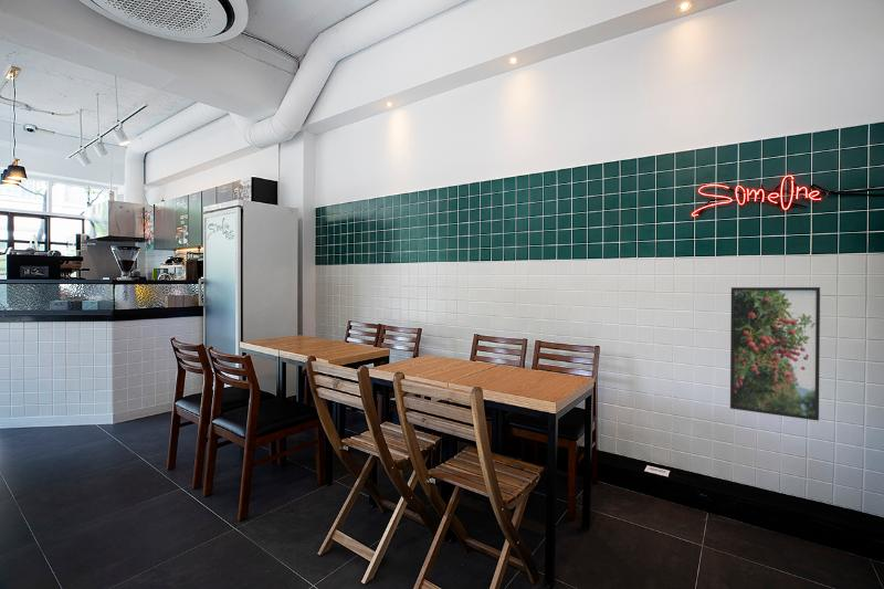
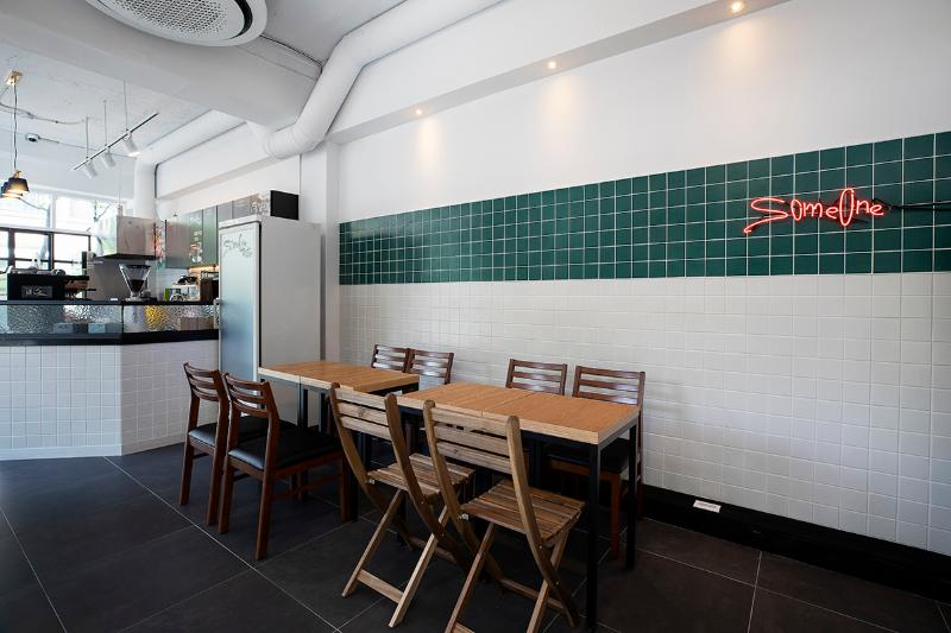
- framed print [729,286,821,422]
